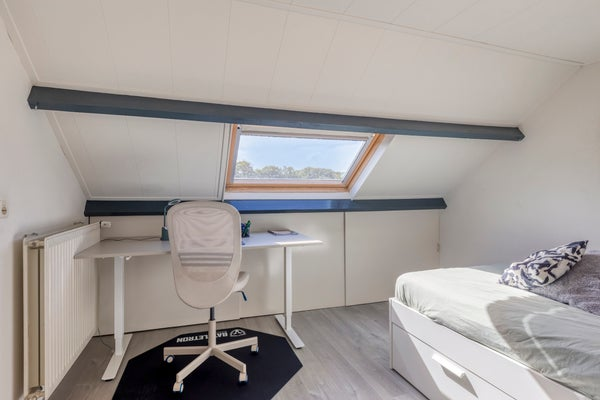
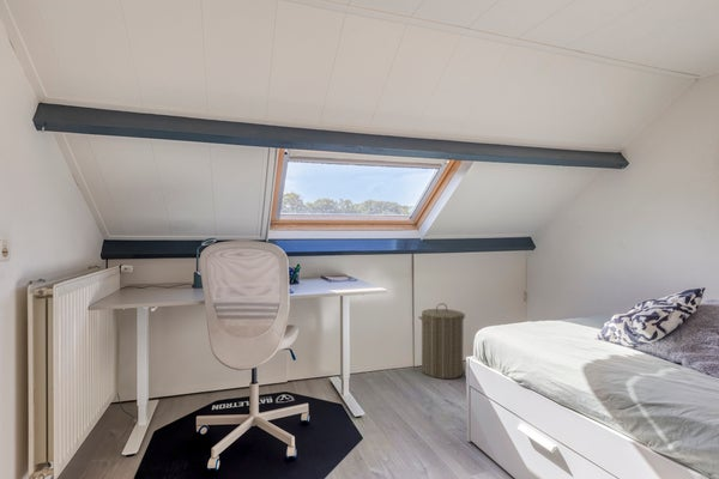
+ laundry hamper [417,302,466,380]
